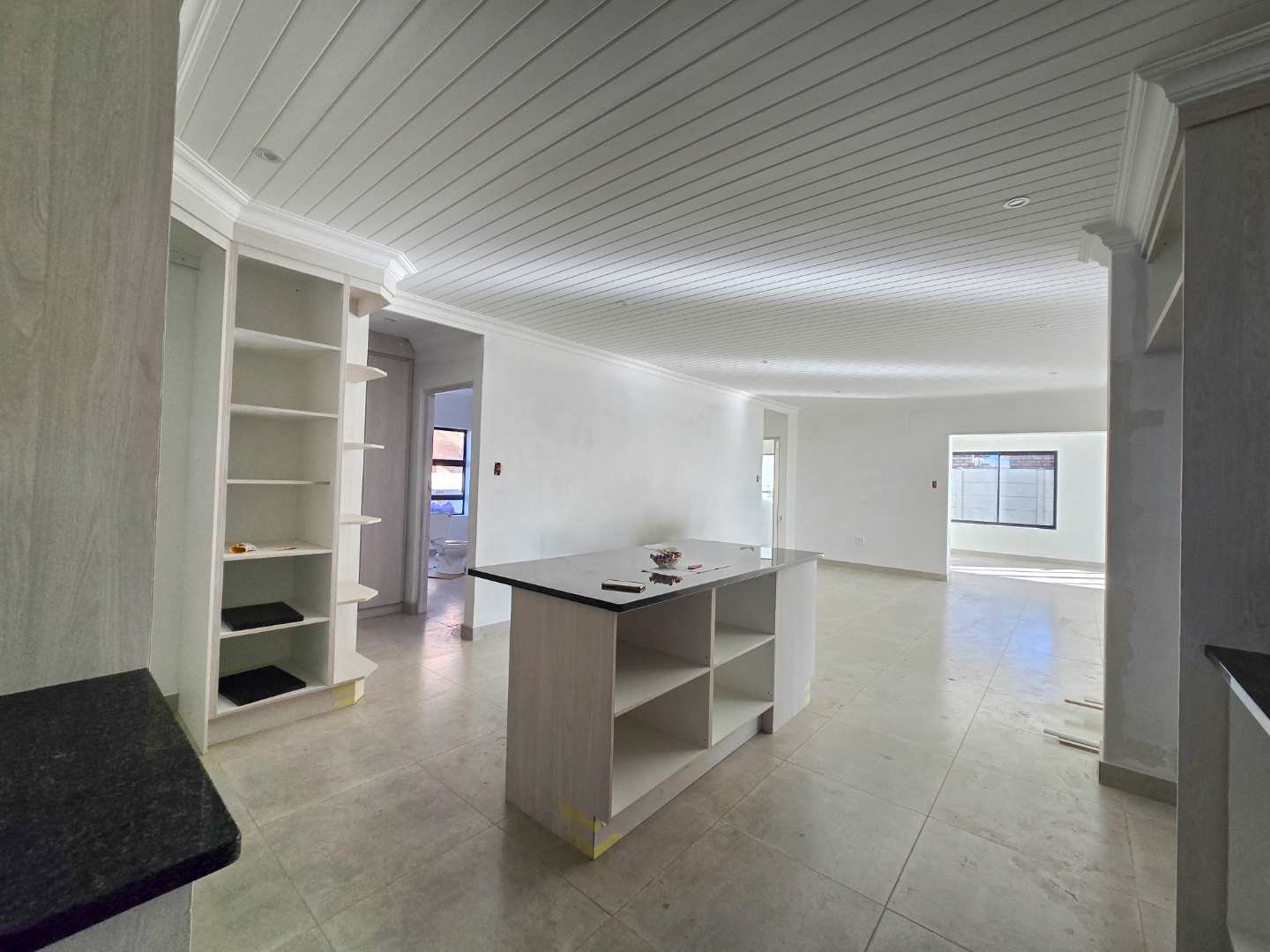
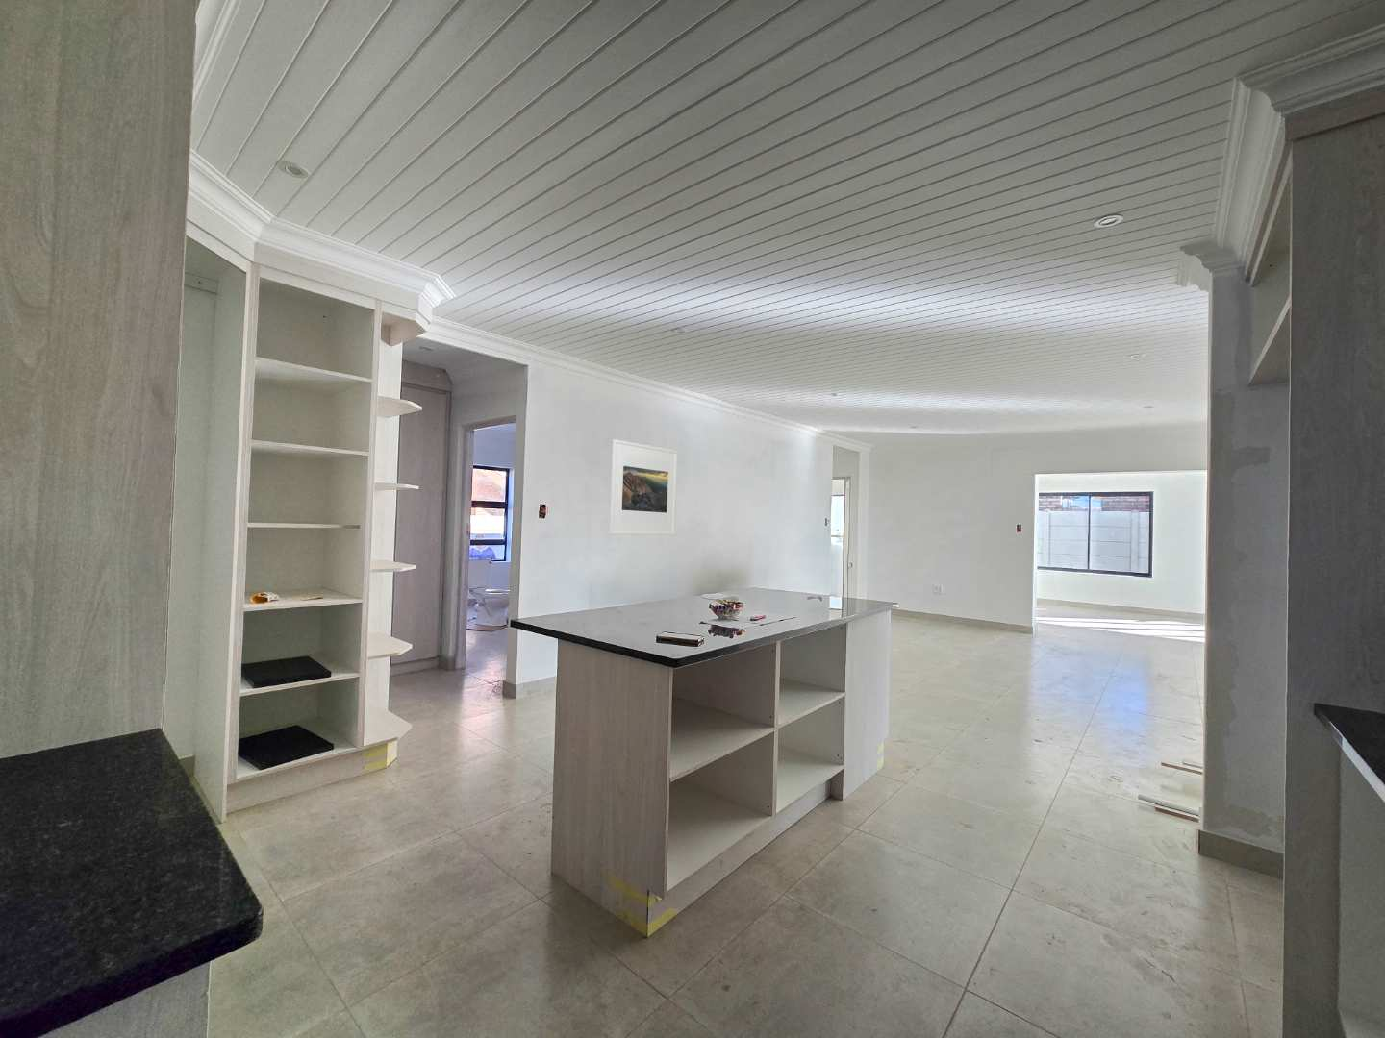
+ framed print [609,438,679,536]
